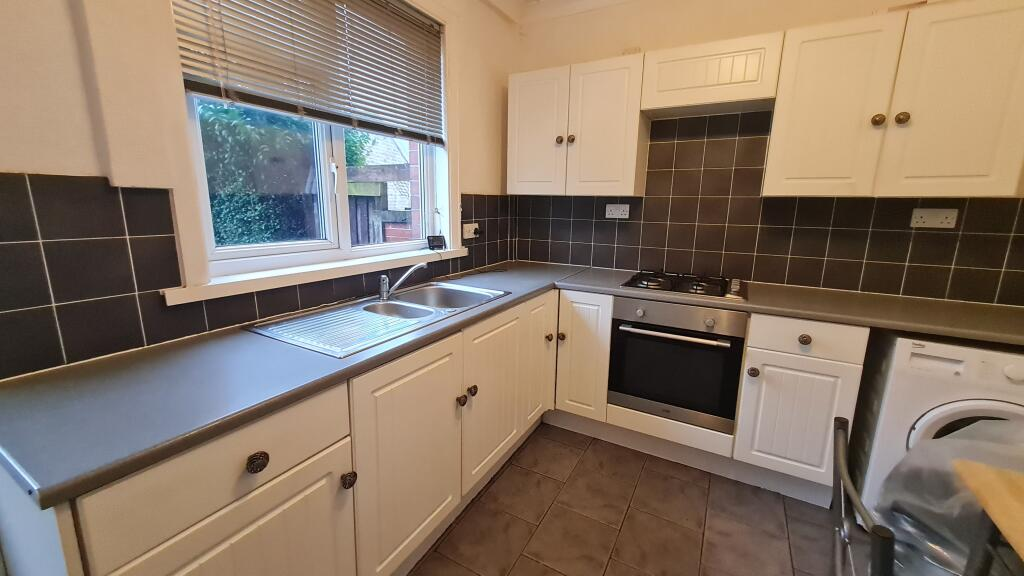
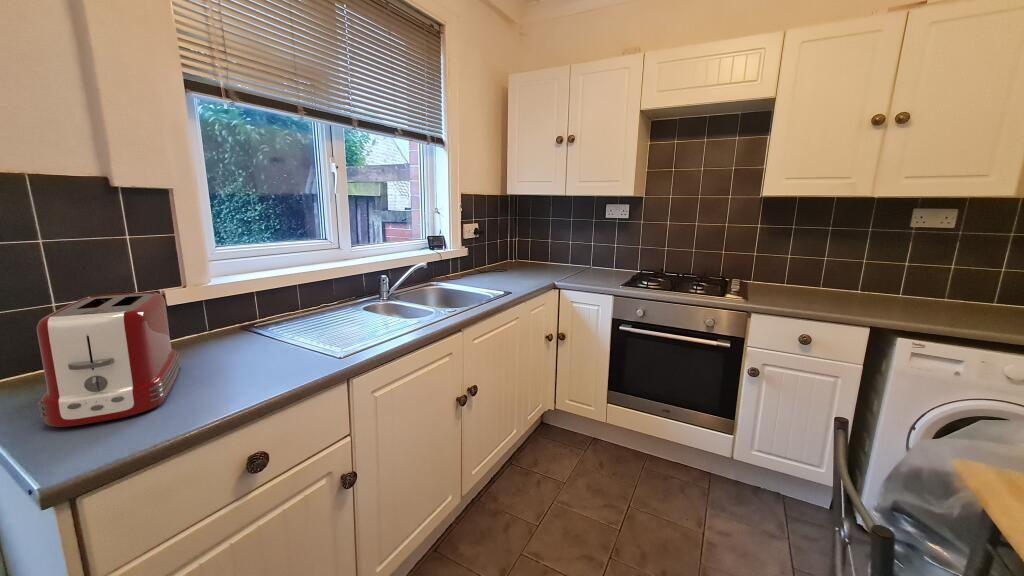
+ toaster [36,291,181,428]
